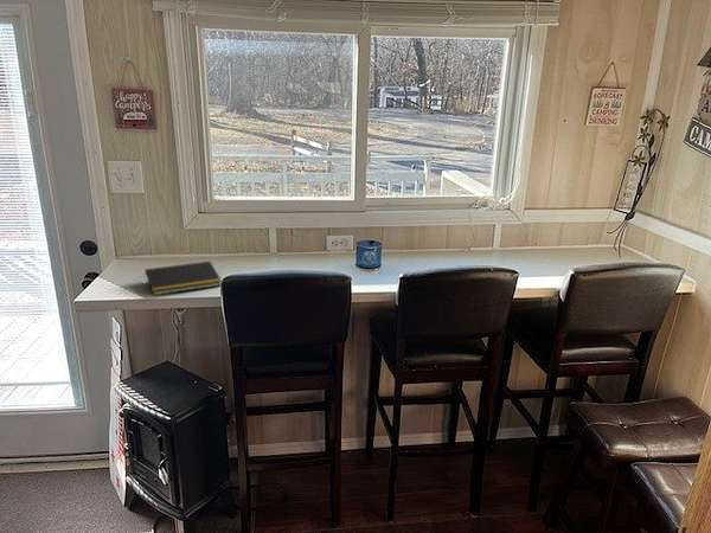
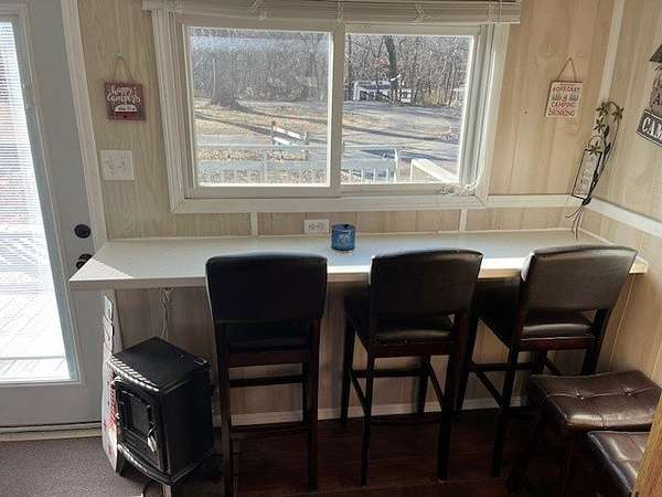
- notepad [143,261,223,296]
